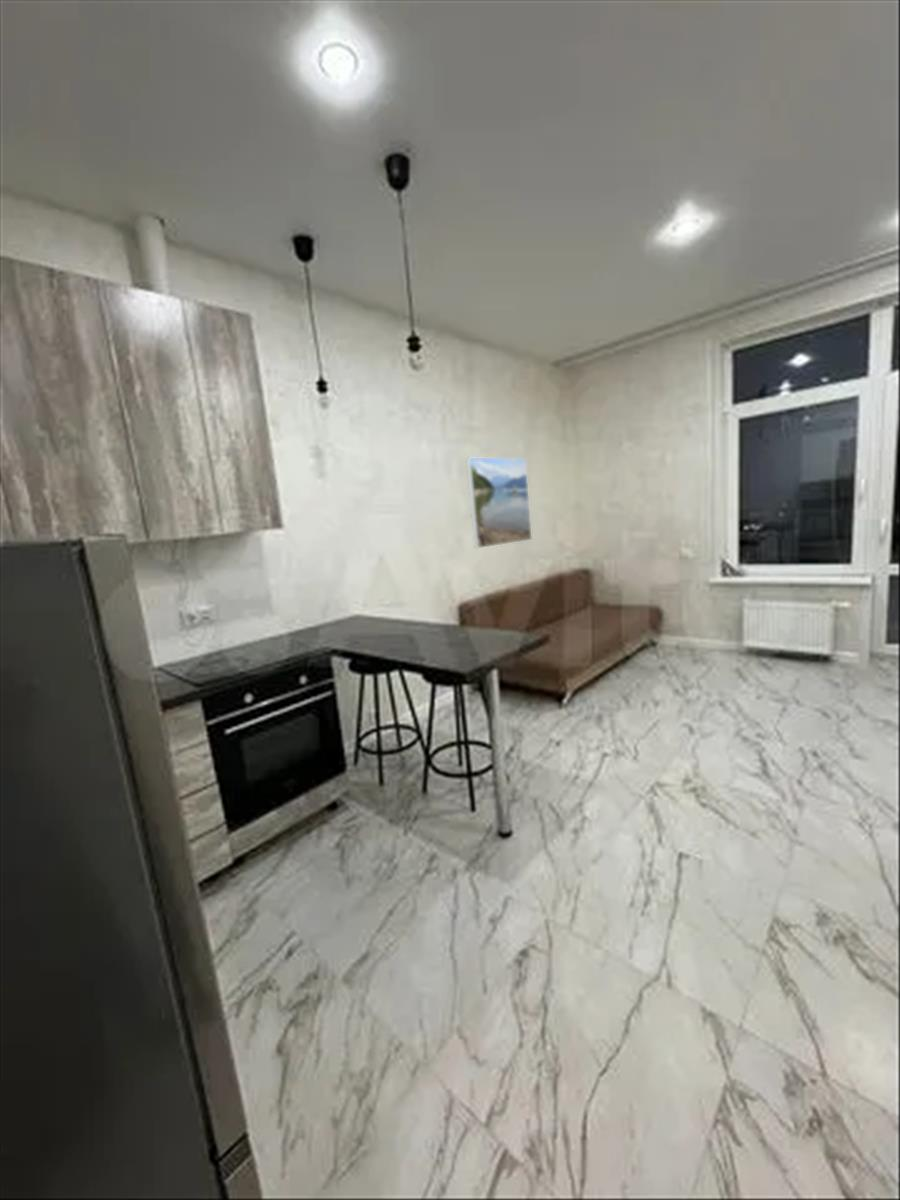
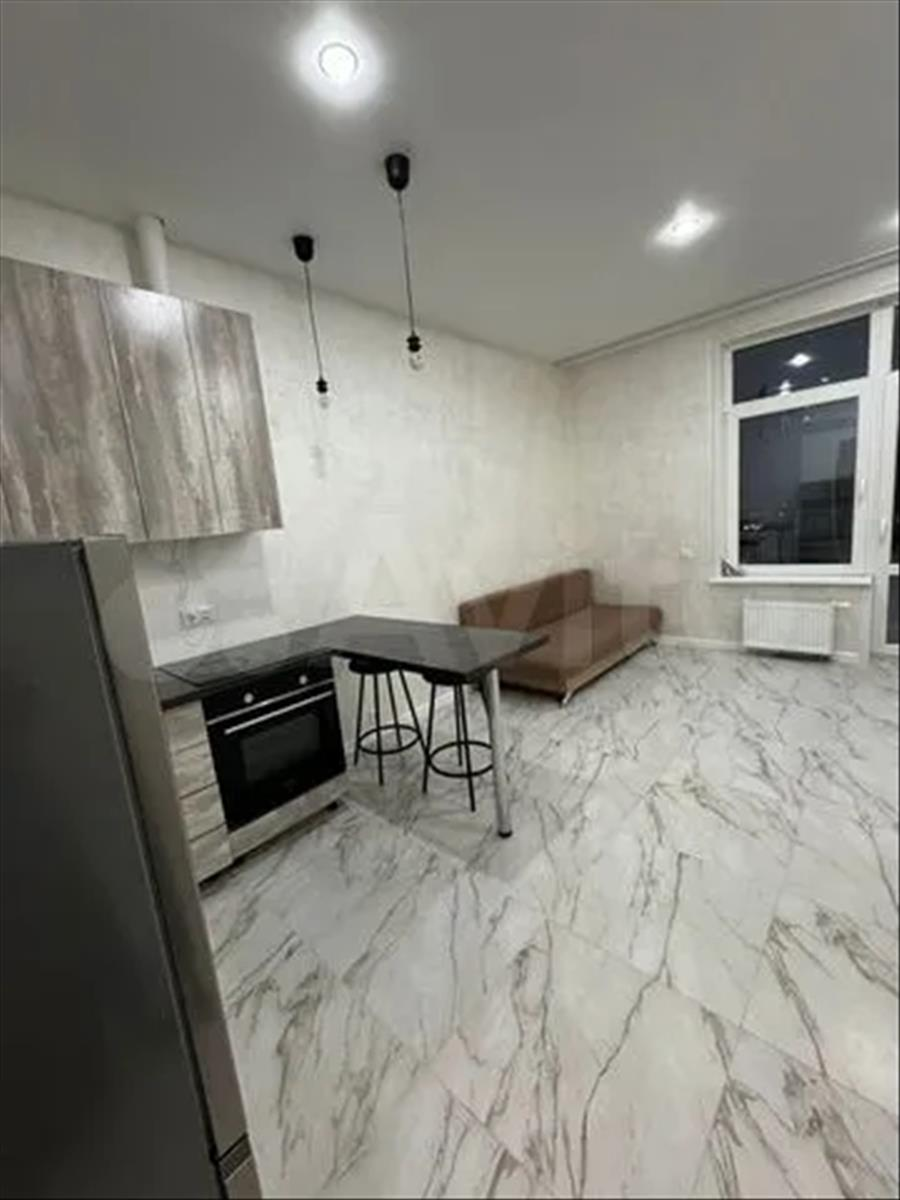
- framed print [465,457,533,549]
